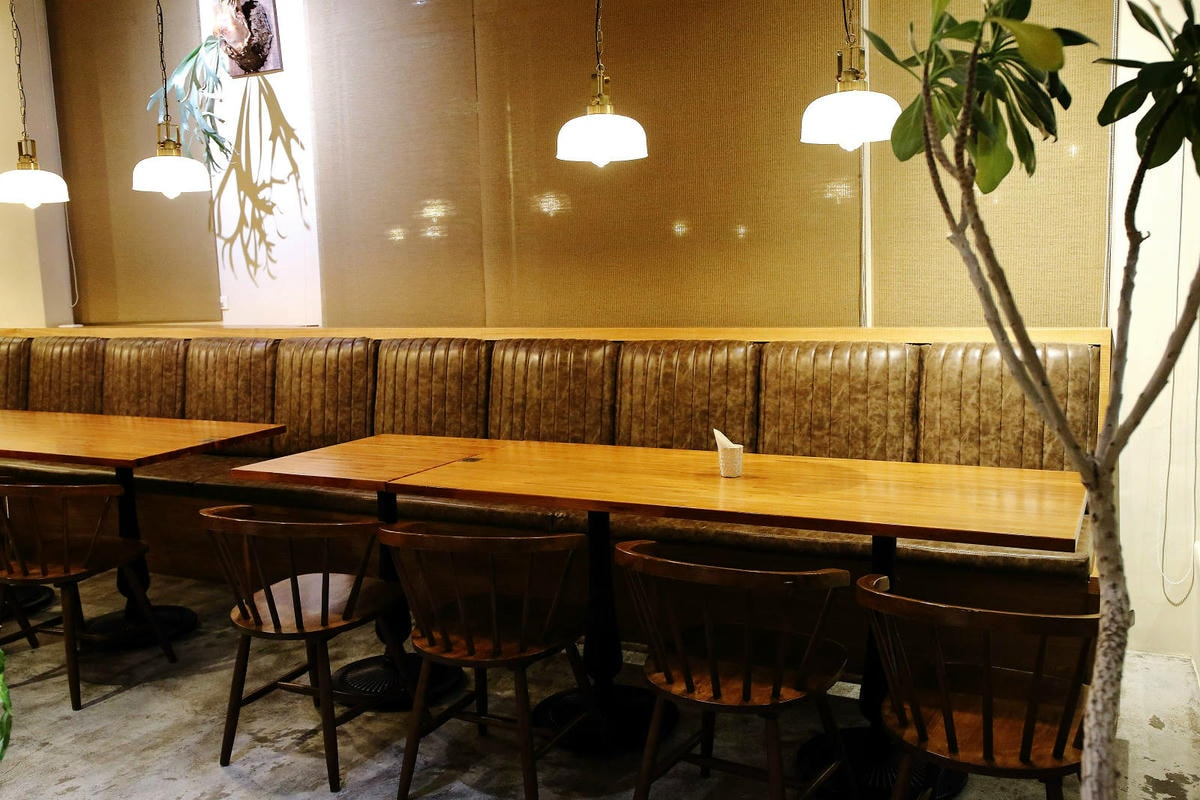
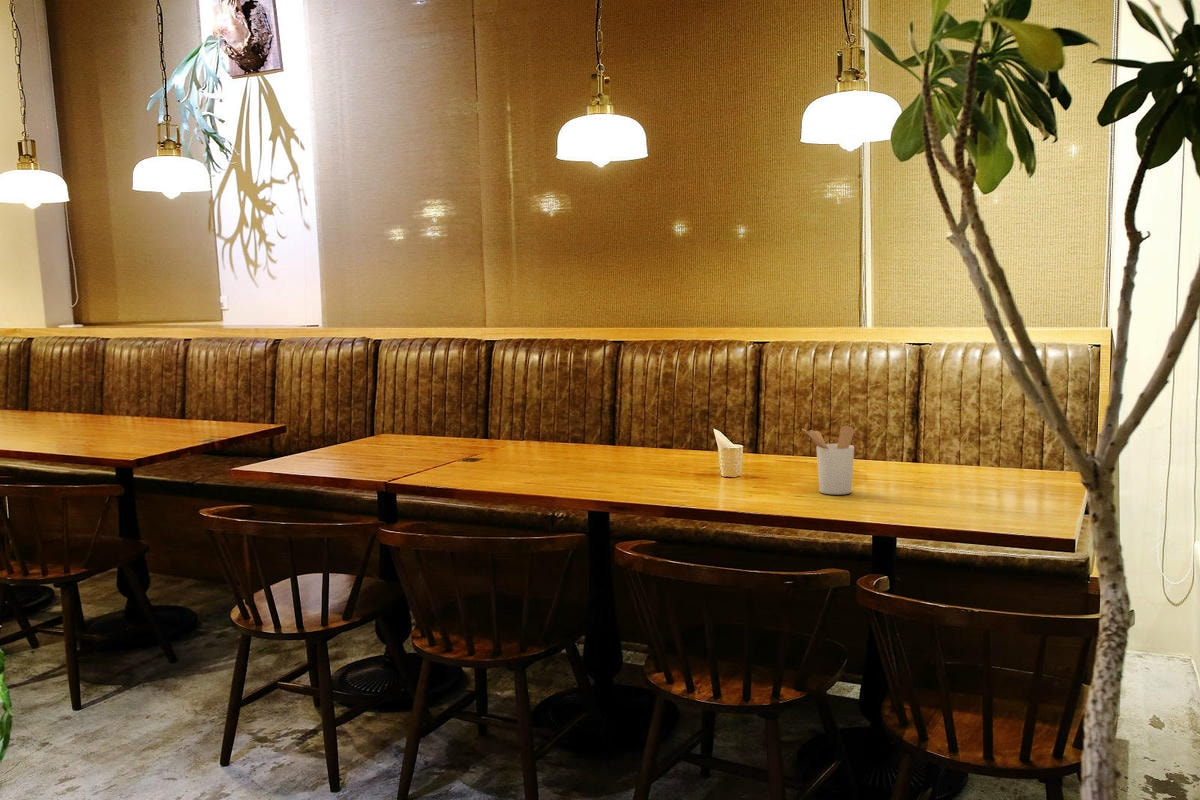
+ utensil holder [803,425,855,496]
